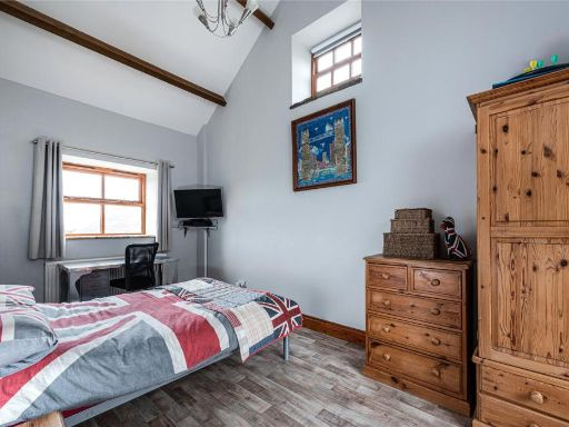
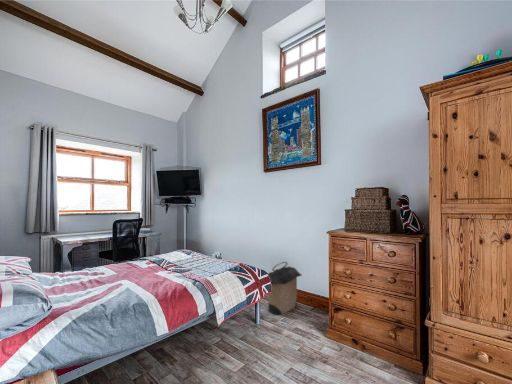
+ laundry hamper [267,261,303,316]
